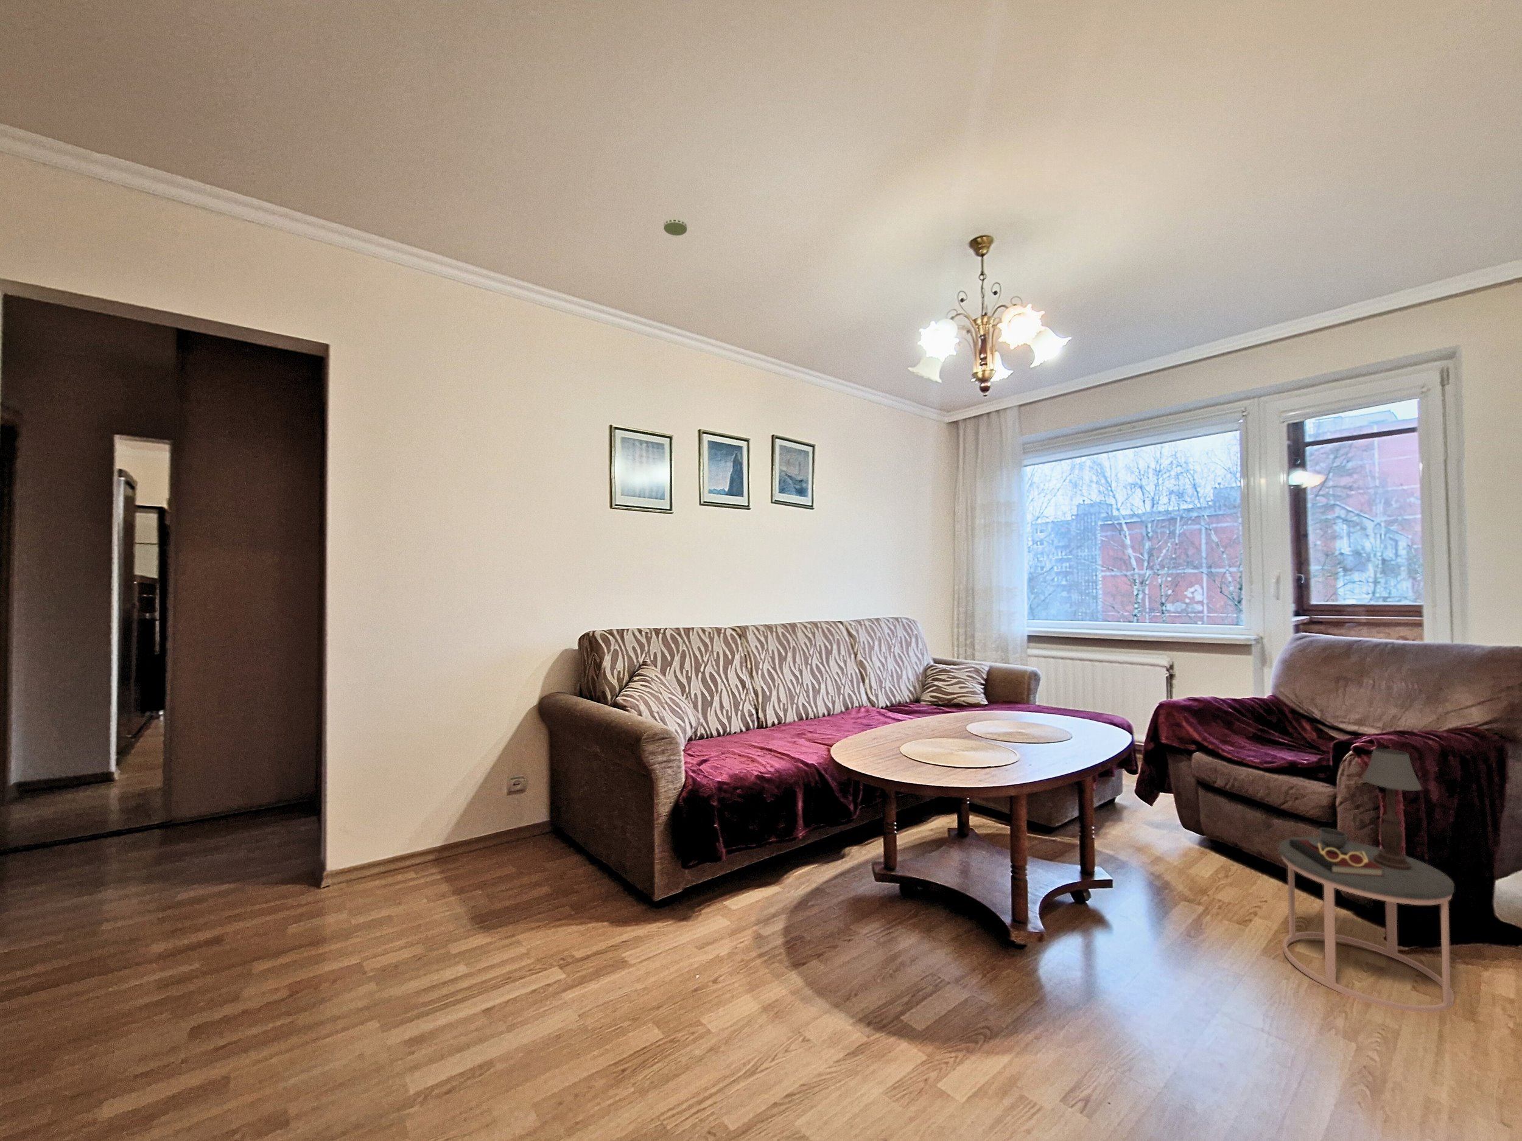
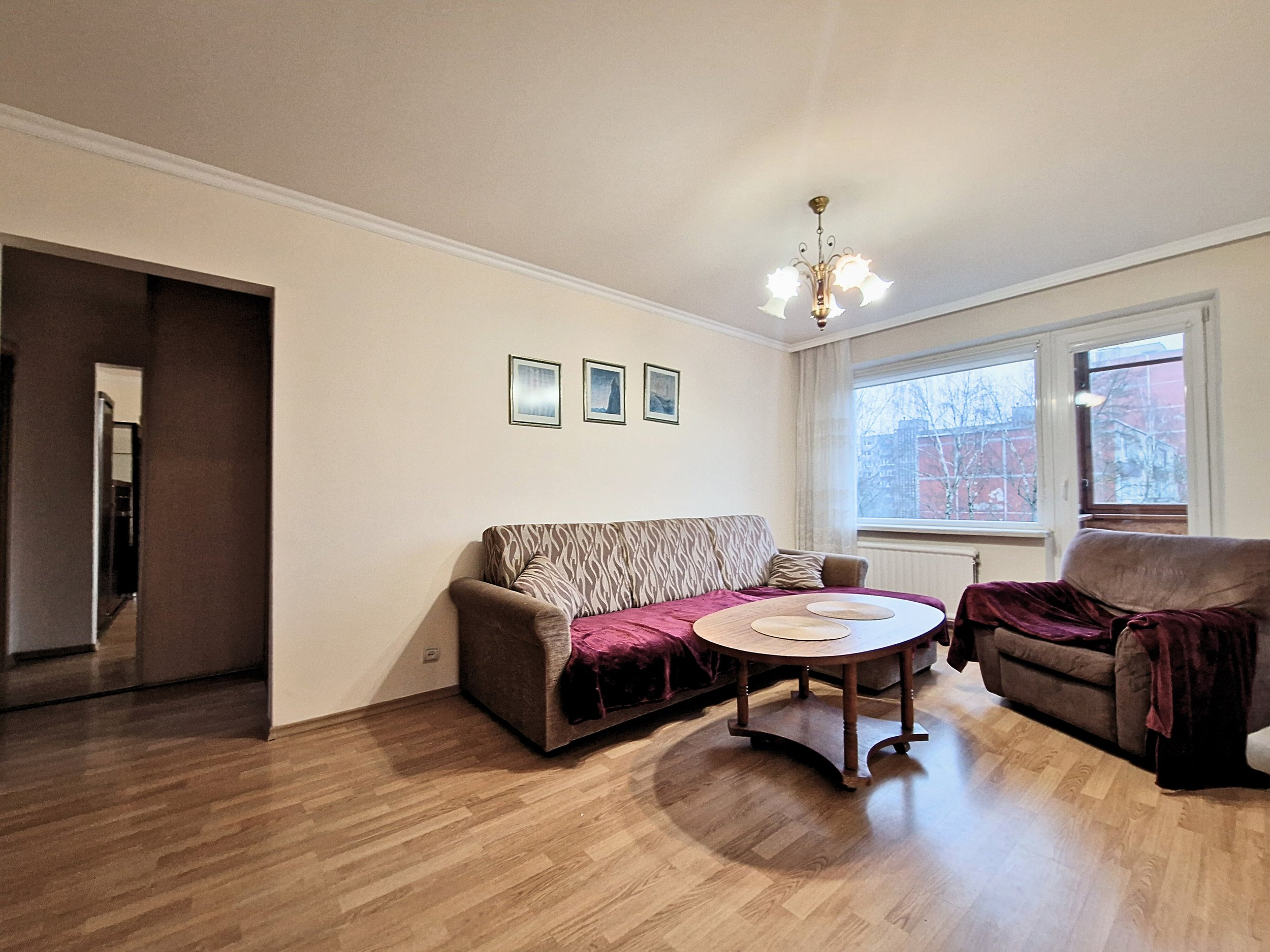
- smoke detector [663,218,688,236]
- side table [1279,748,1455,1013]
